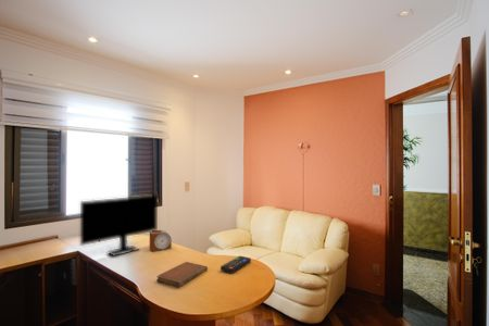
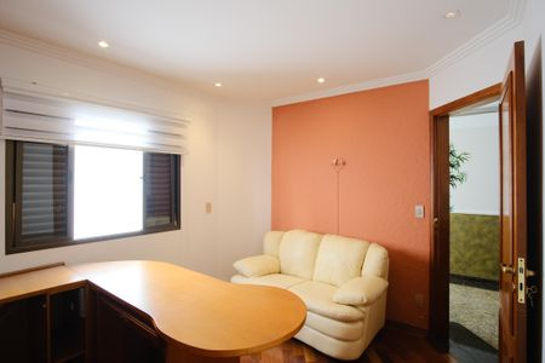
- remote control [220,255,252,275]
- monitor [79,193,159,256]
- alarm clock [149,229,173,252]
- notebook [155,261,209,288]
